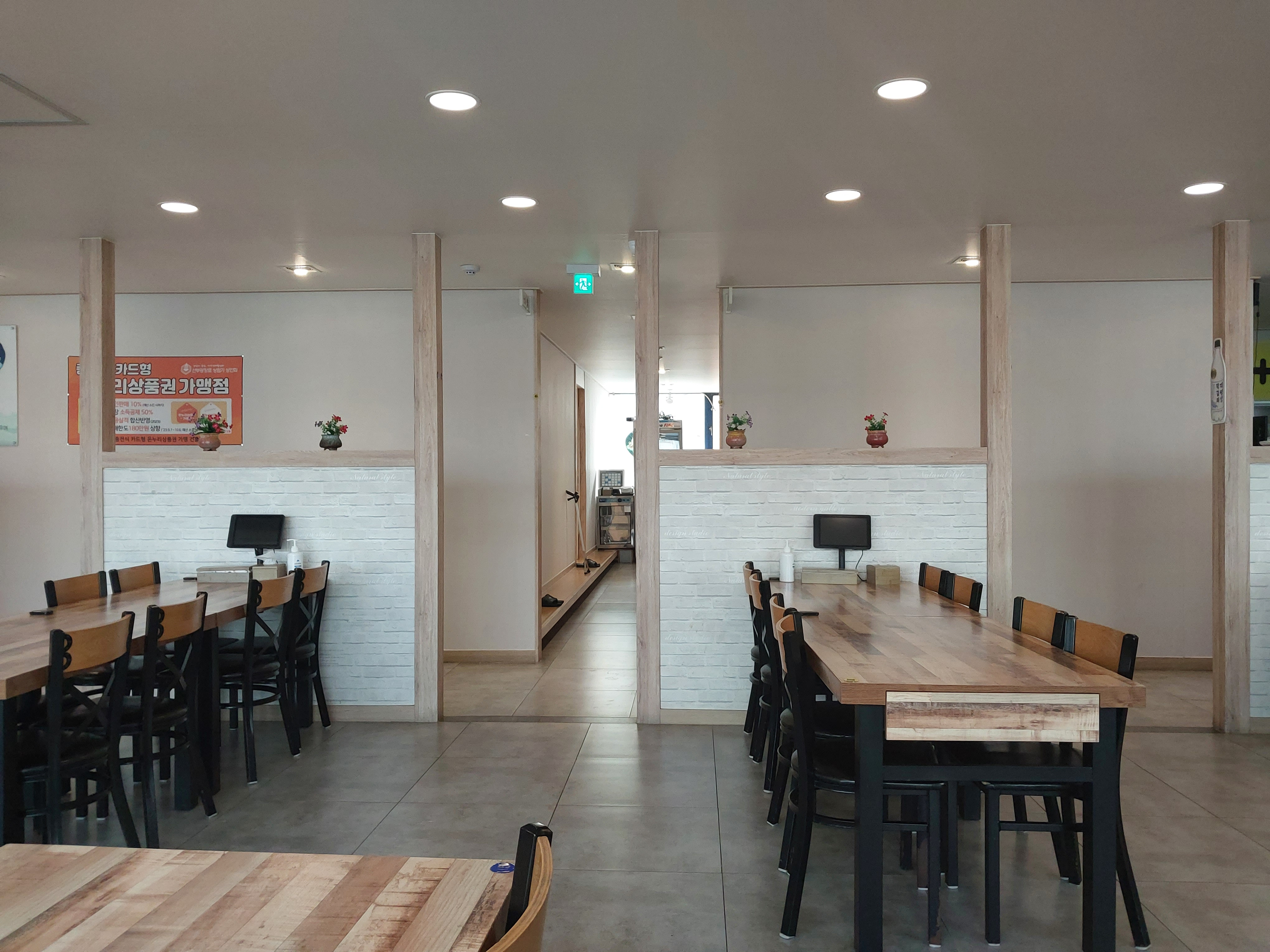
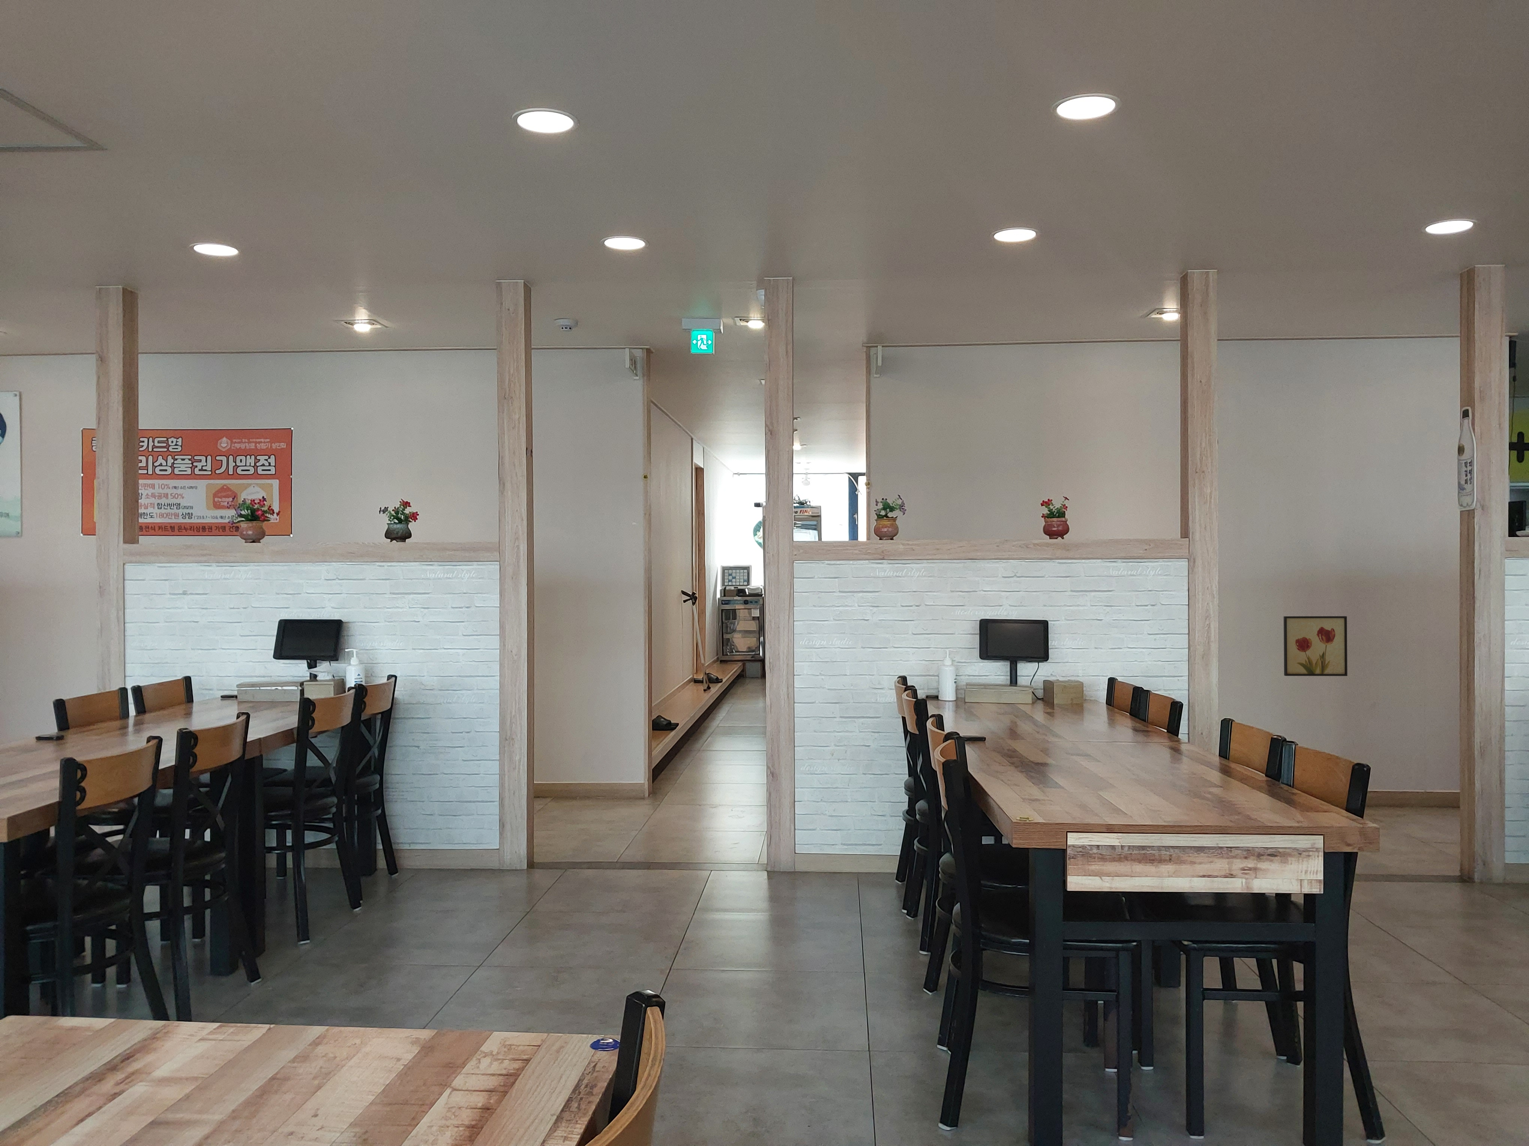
+ wall art [1283,615,1347,677]
